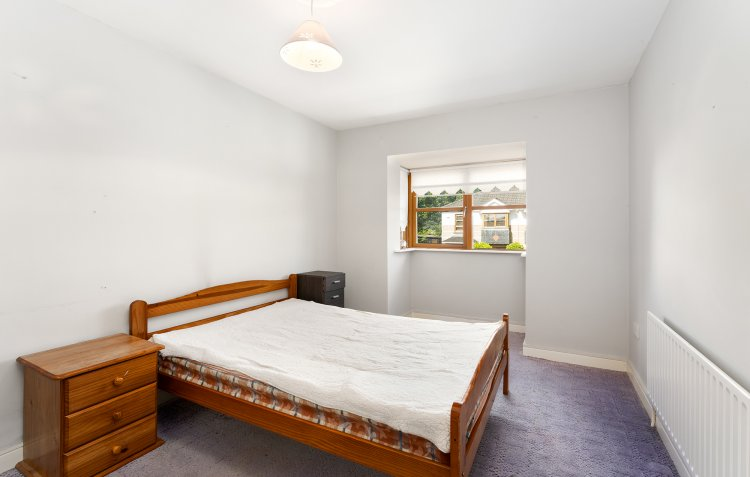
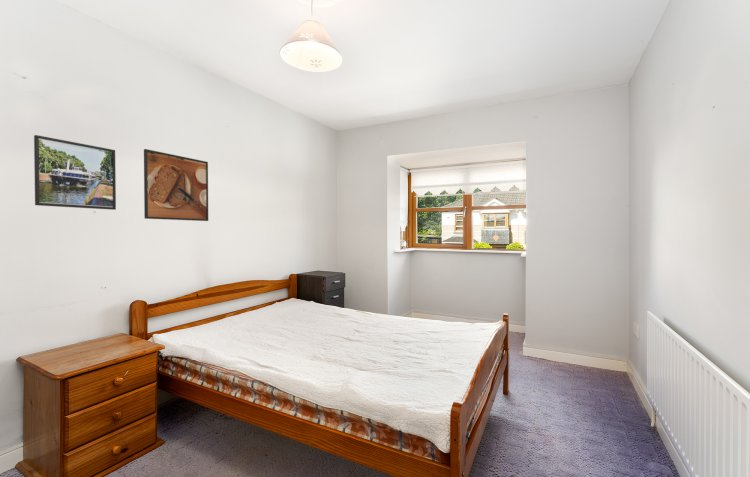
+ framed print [33,134,117,211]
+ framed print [143,148,209,222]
